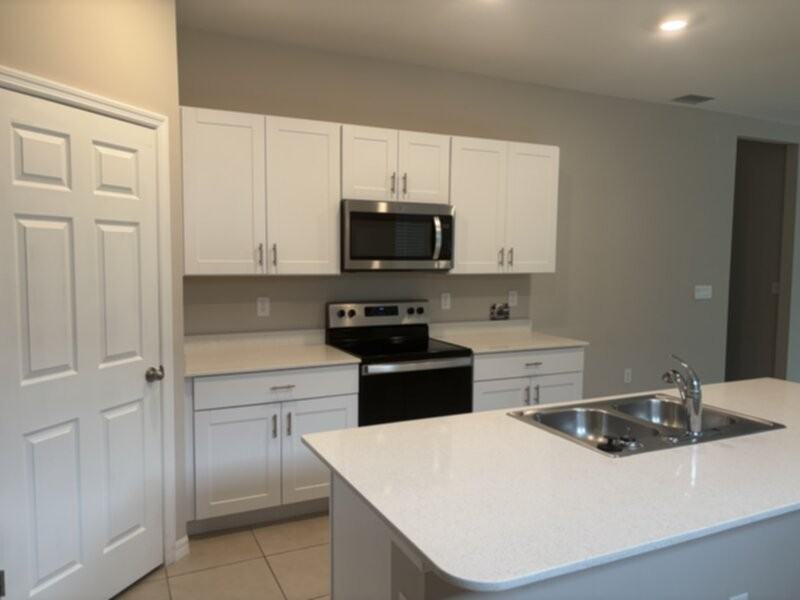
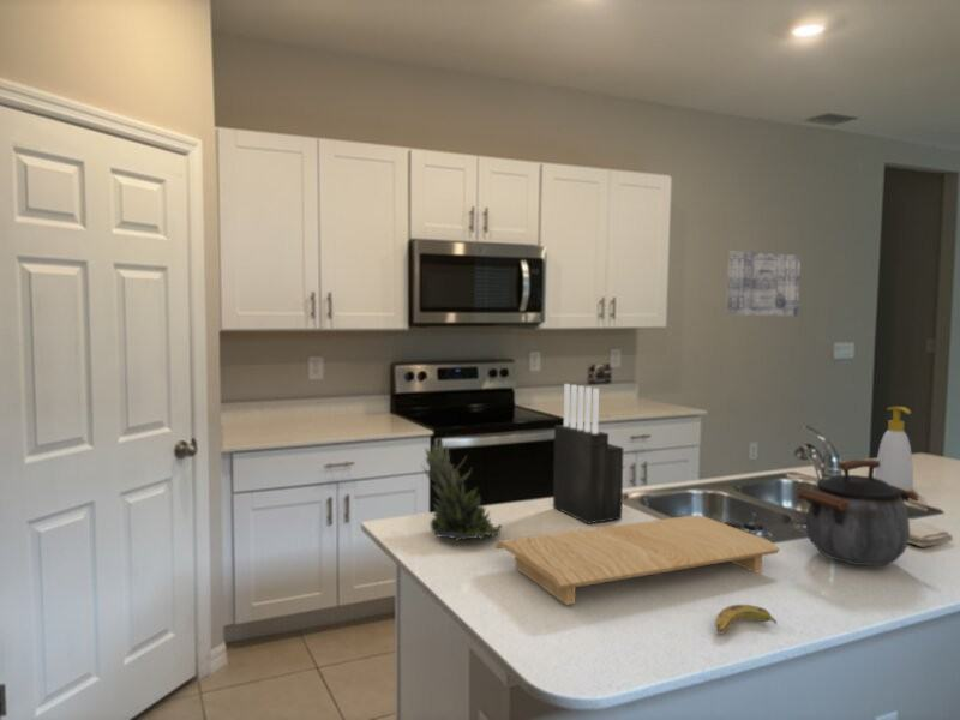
+ succulent plant [420,439,503,544]
+ knife block [552,383,625,526]
+ washcloth [907,517,954,548]
+ soap bottle [874,406,916,492]
+ wall art [726,250,802,317]
+ banana [714,604,778,635]
+ cutting board [493,514,781,606]
+ kettle [797,458,919,566]
